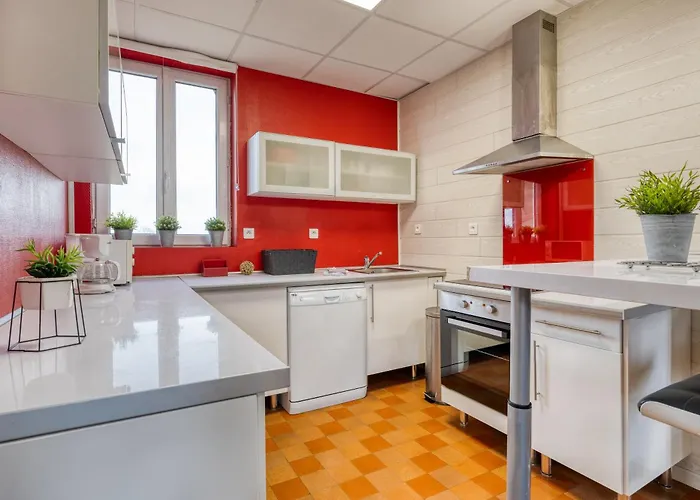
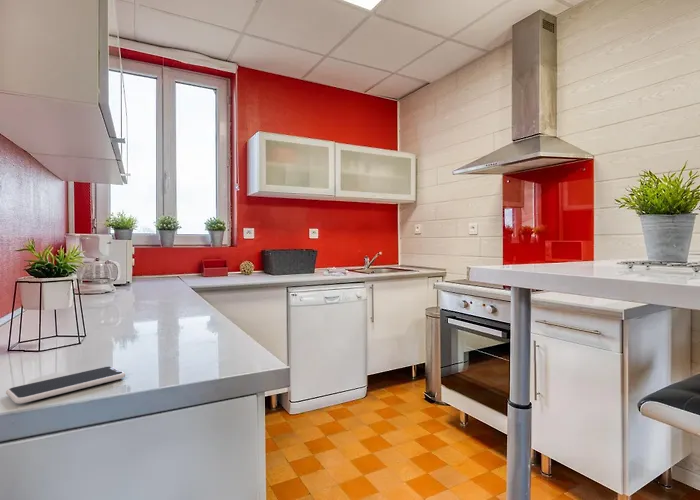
+ smartphone [5,365,126,405]
